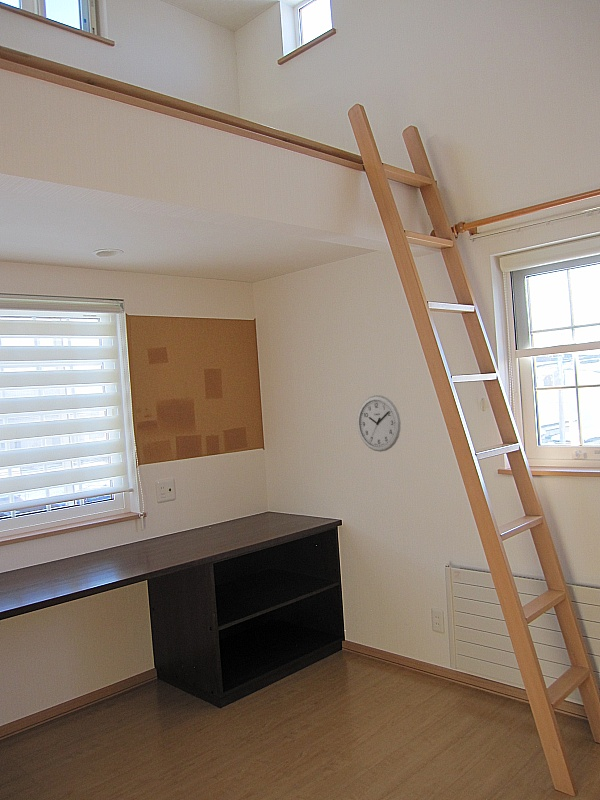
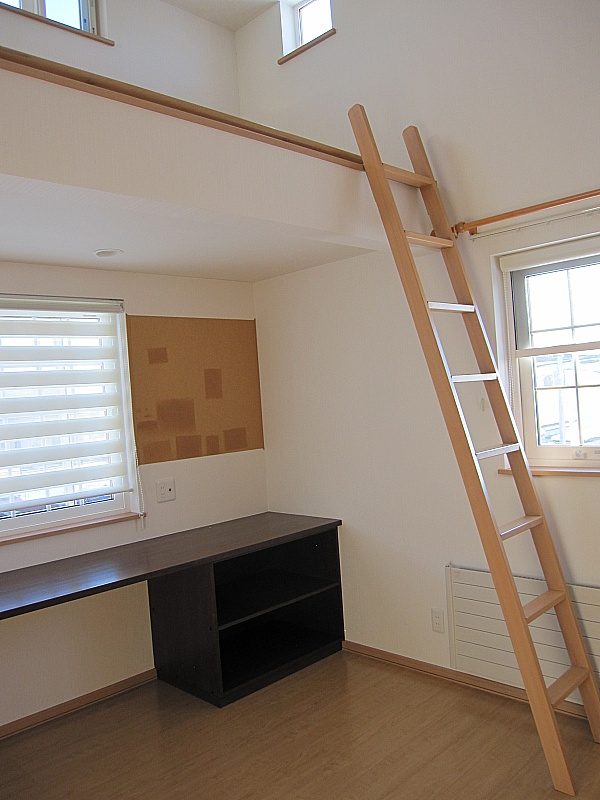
- wall clock [356,394,402,453]
